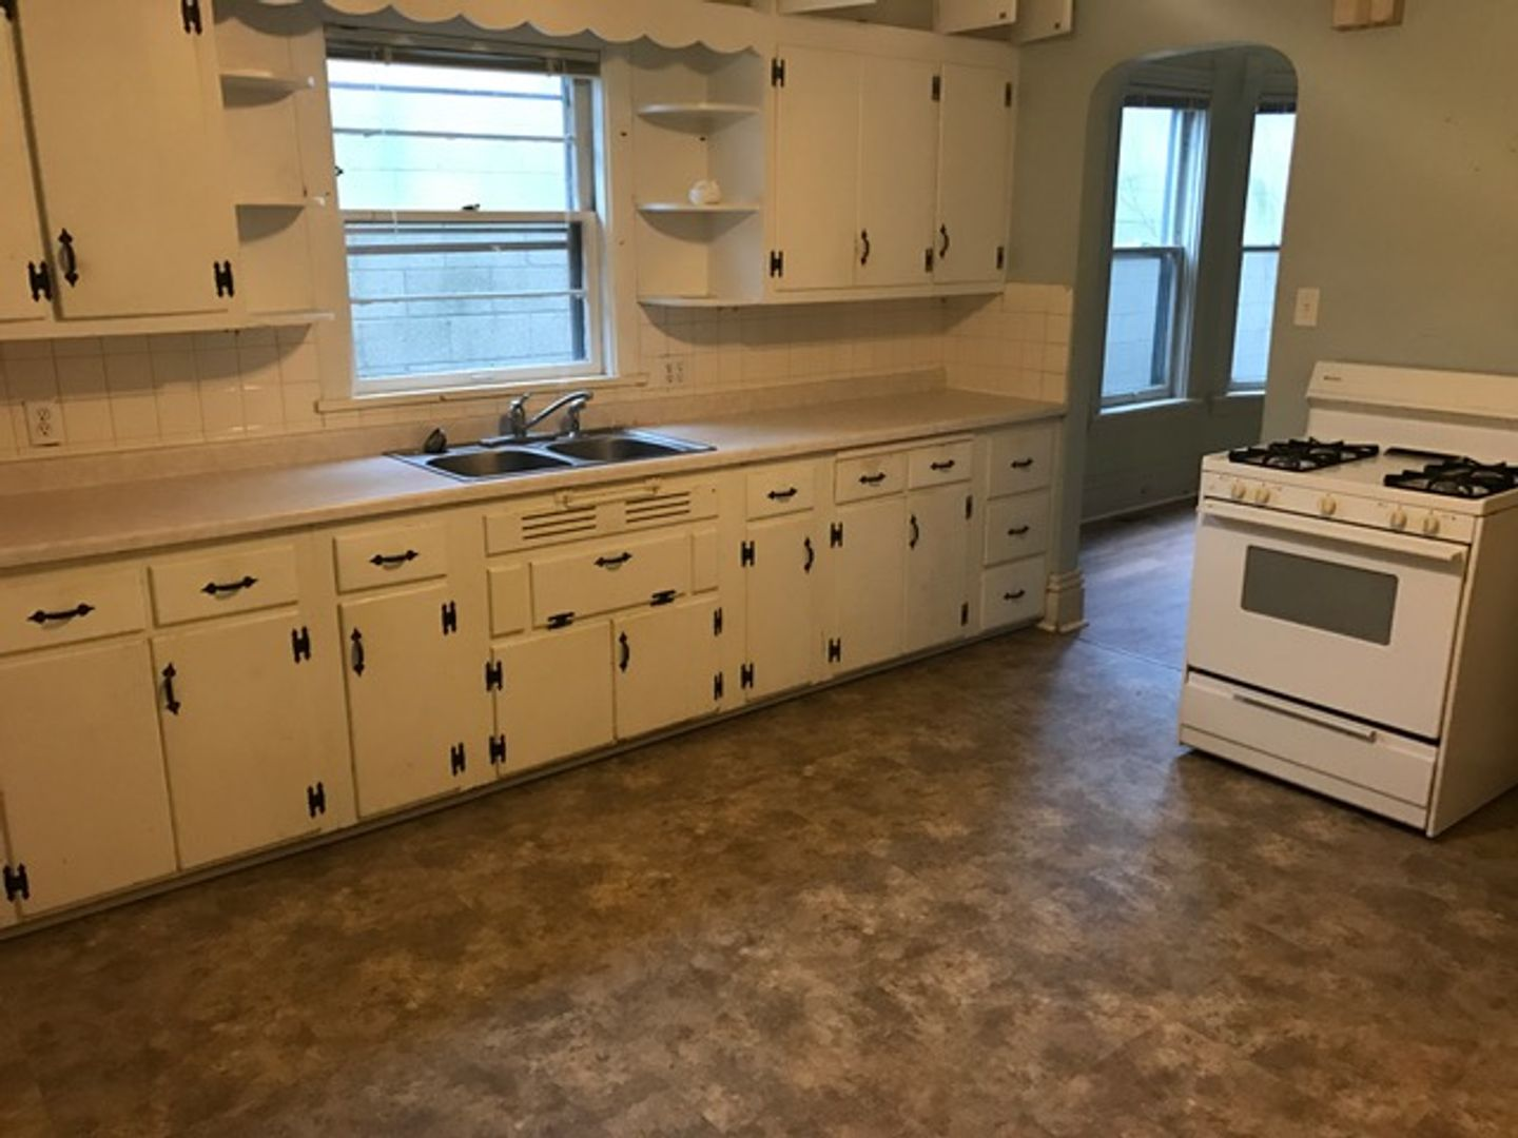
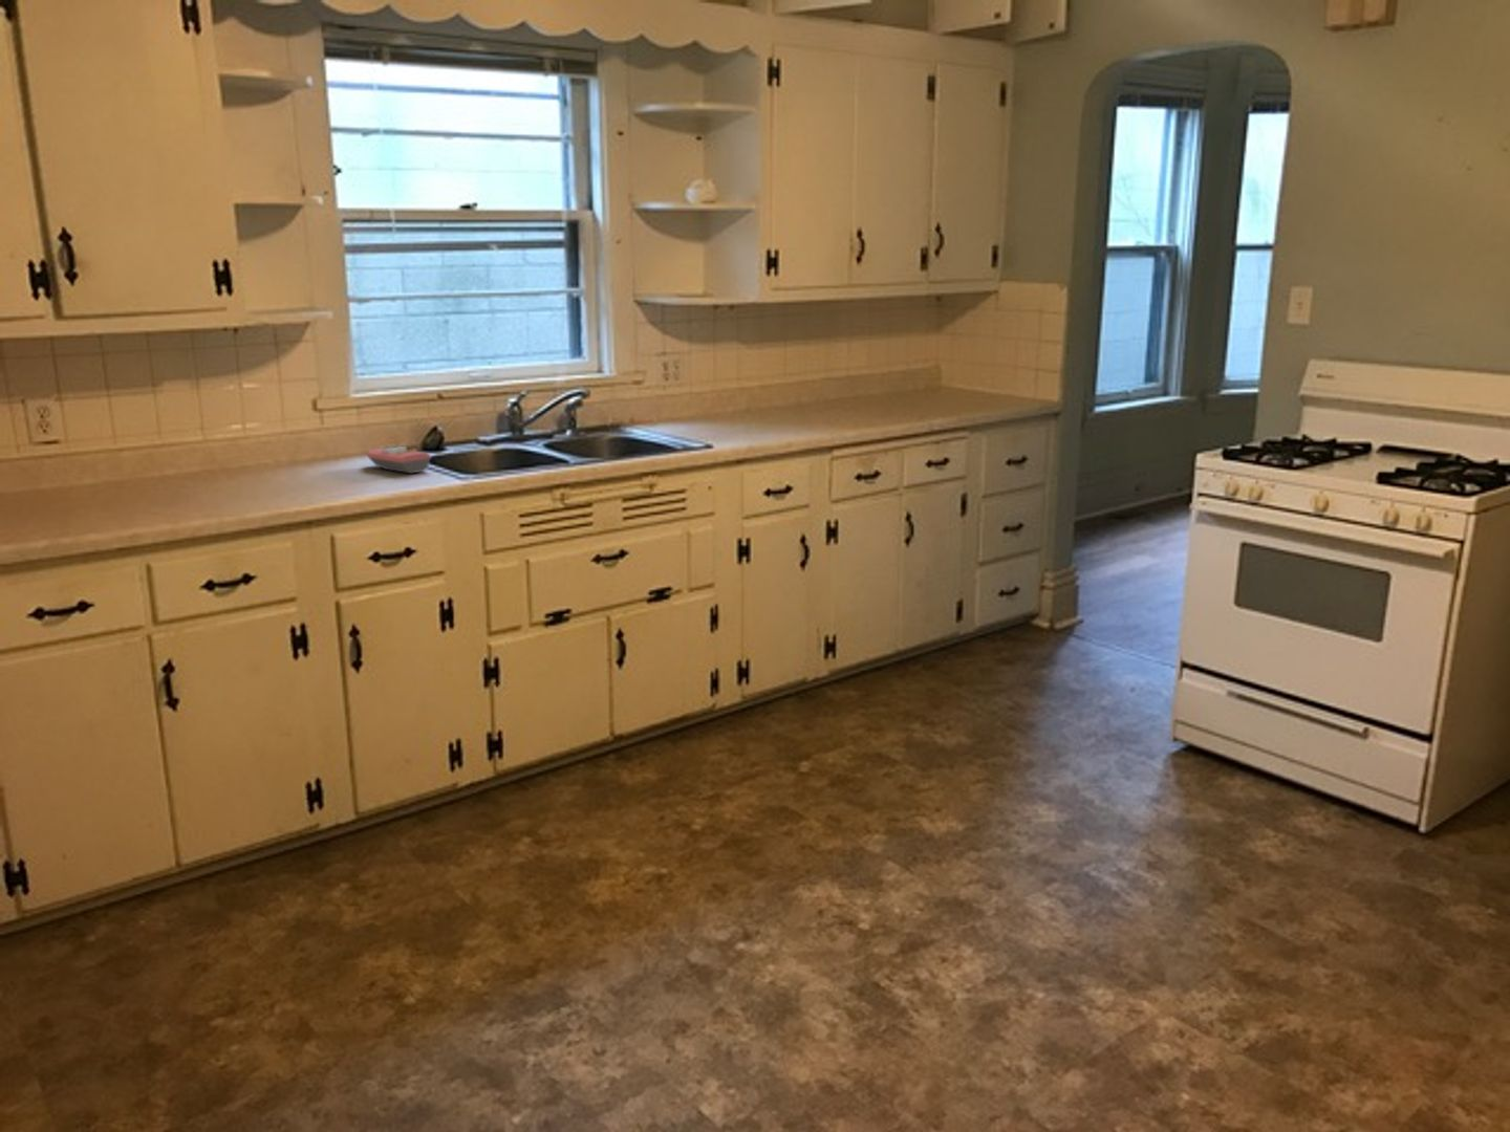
+ toy boat [366,446,432,473]
